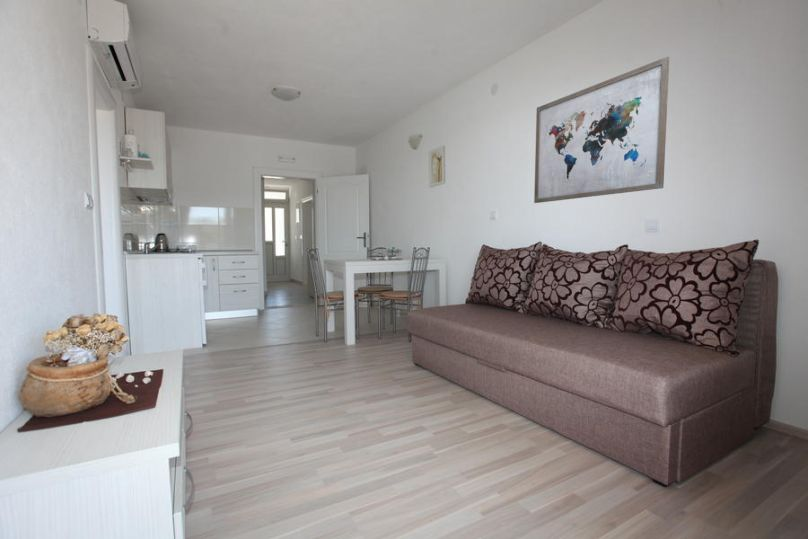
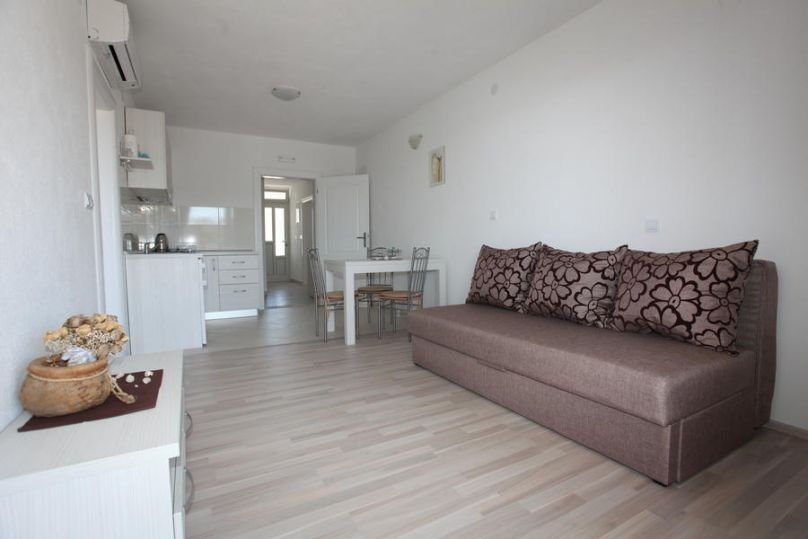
- wall art [533,56,670,204]
